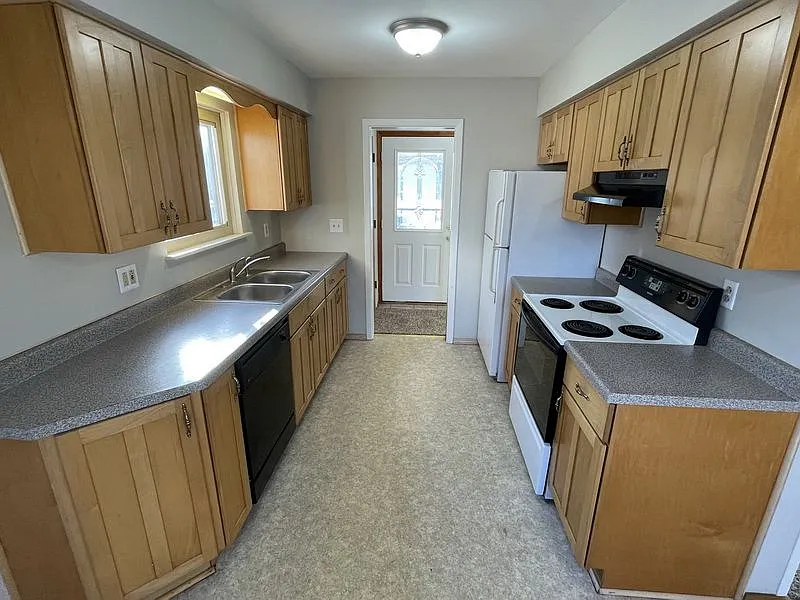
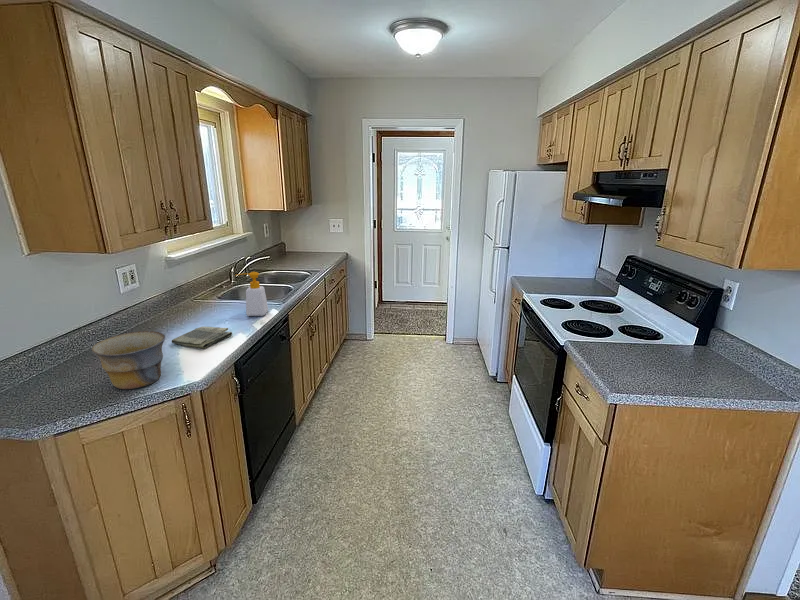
+ dish towel [171,325,233,349]
+ soap bottle [235,271,269,317]
+ bowl [91,330,166,390]
